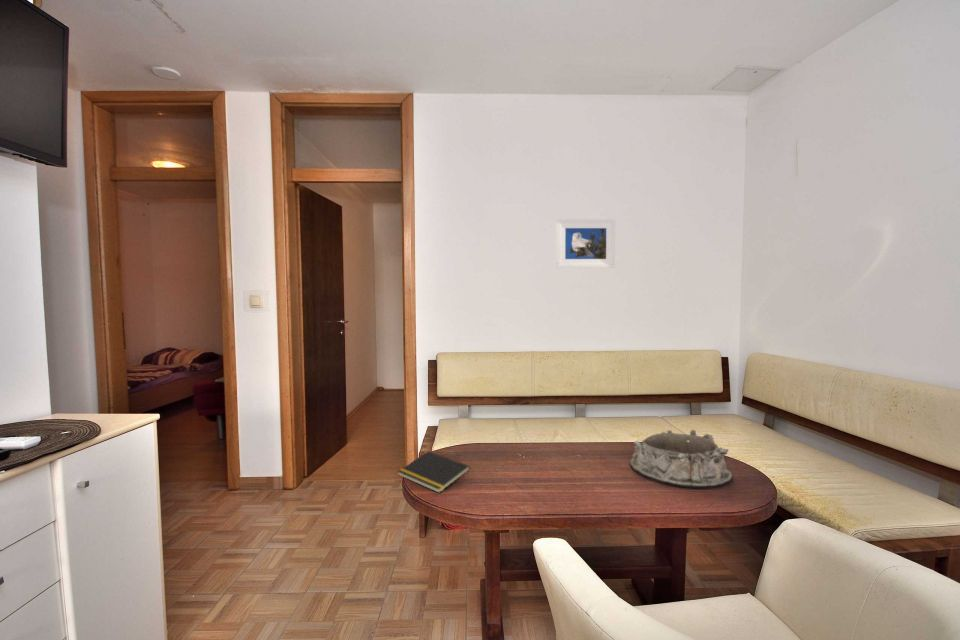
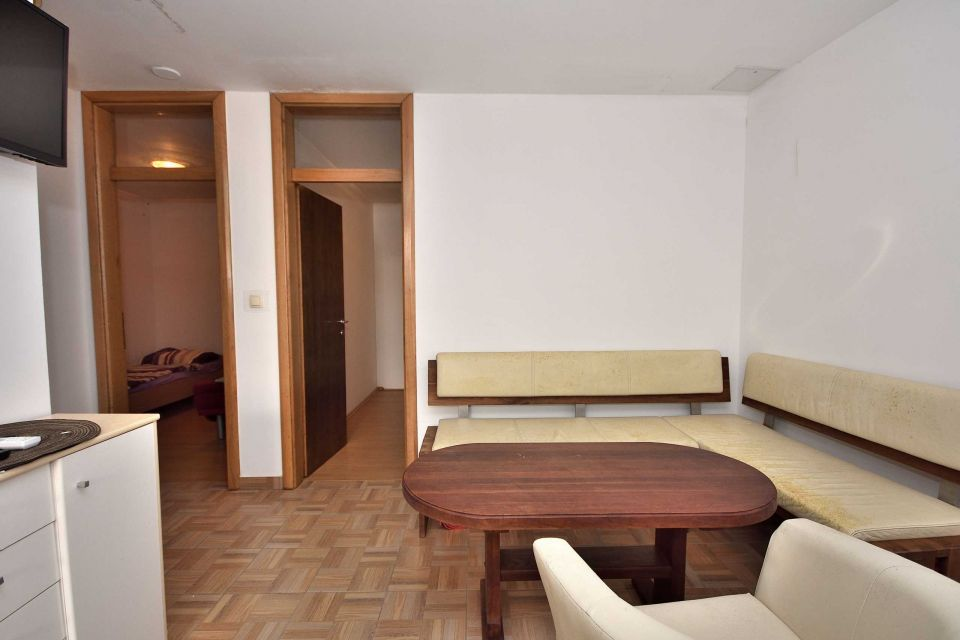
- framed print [555,218,616,269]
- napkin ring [629,429,733,489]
- notepad [396,450,471,494]
